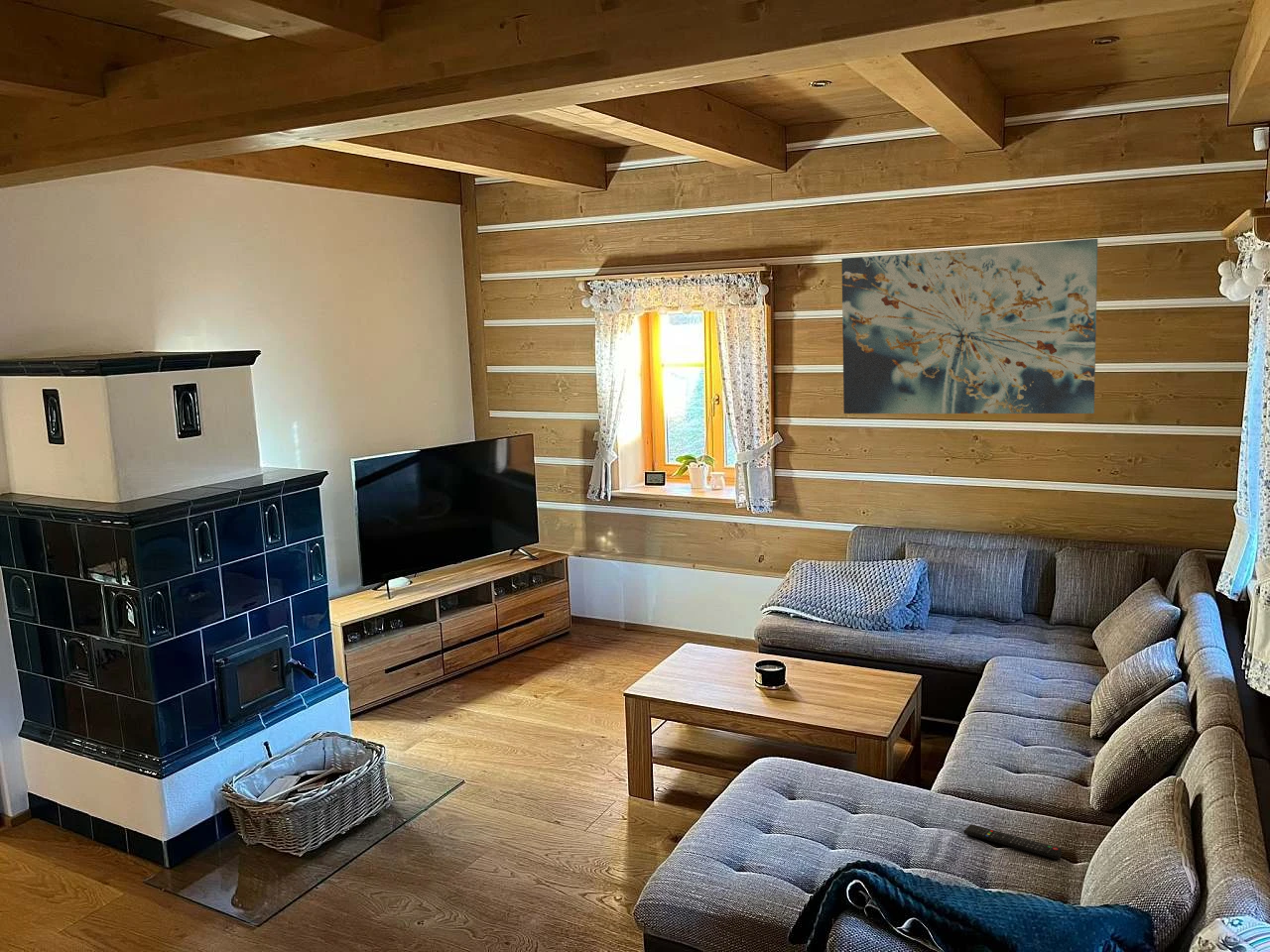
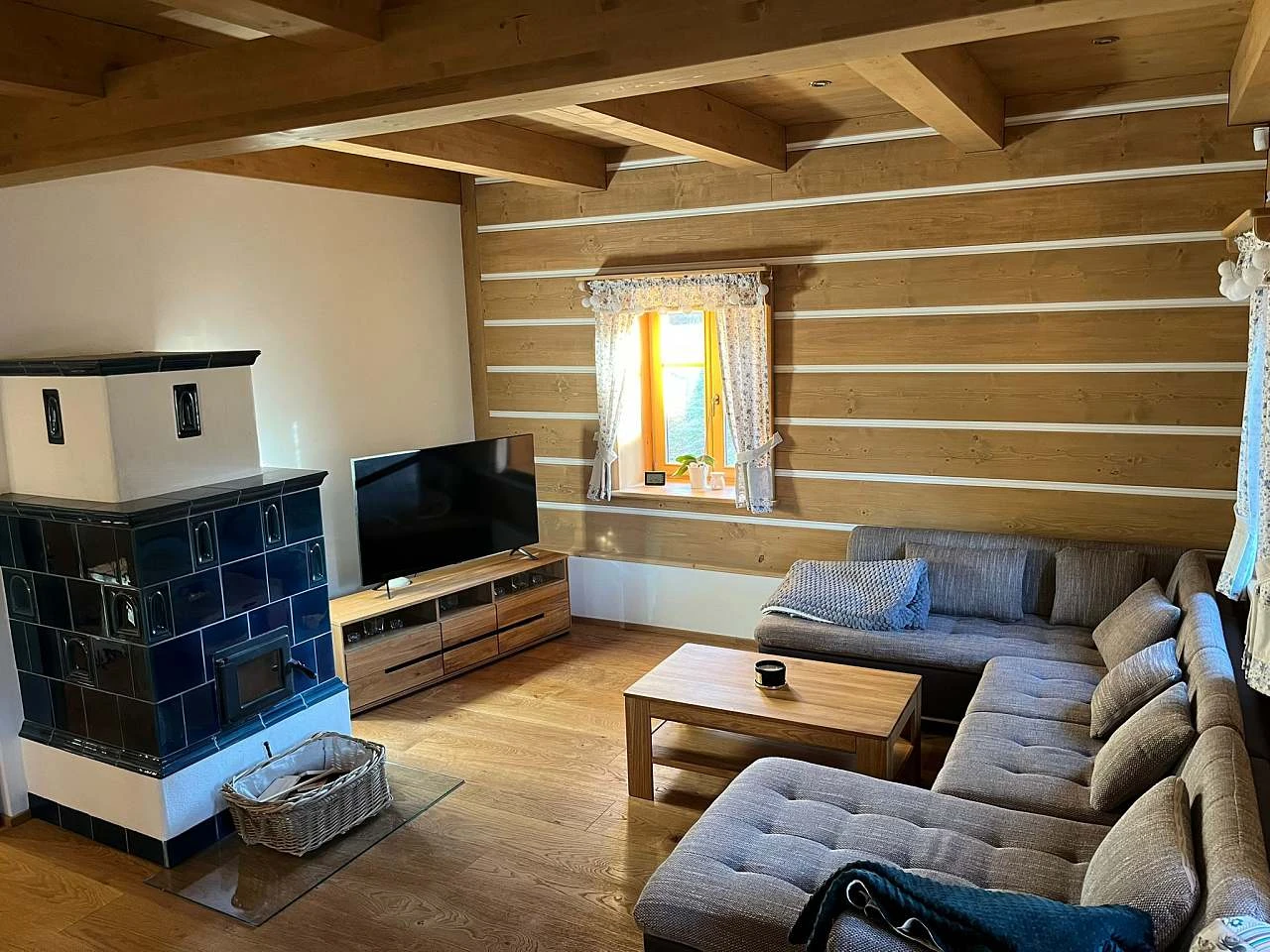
- remote control [962,823,1063,860]
- wall art [840,238,1098,415]
